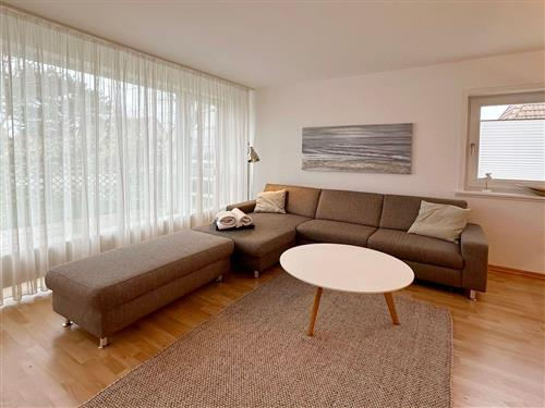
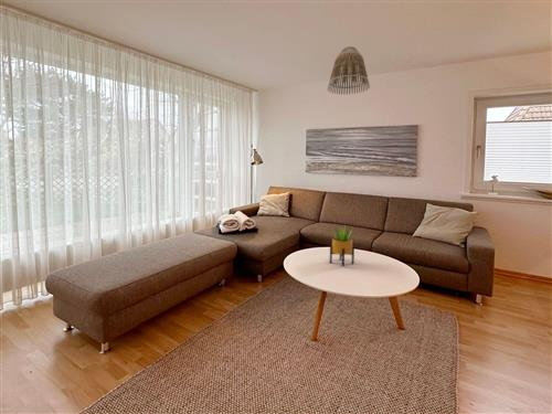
+ potted plant [329,223,355,267]
+ lamp shade [327,45,371,96]
